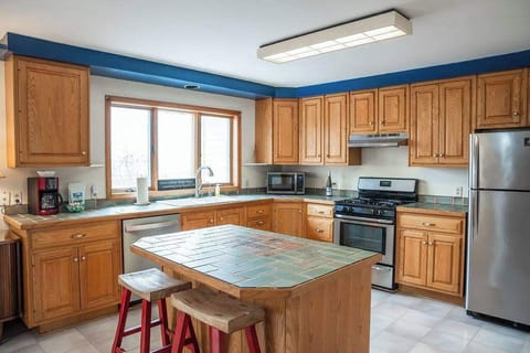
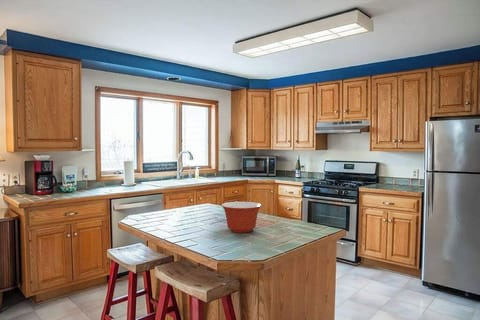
+ mixing bowl [220,201,263,234]
